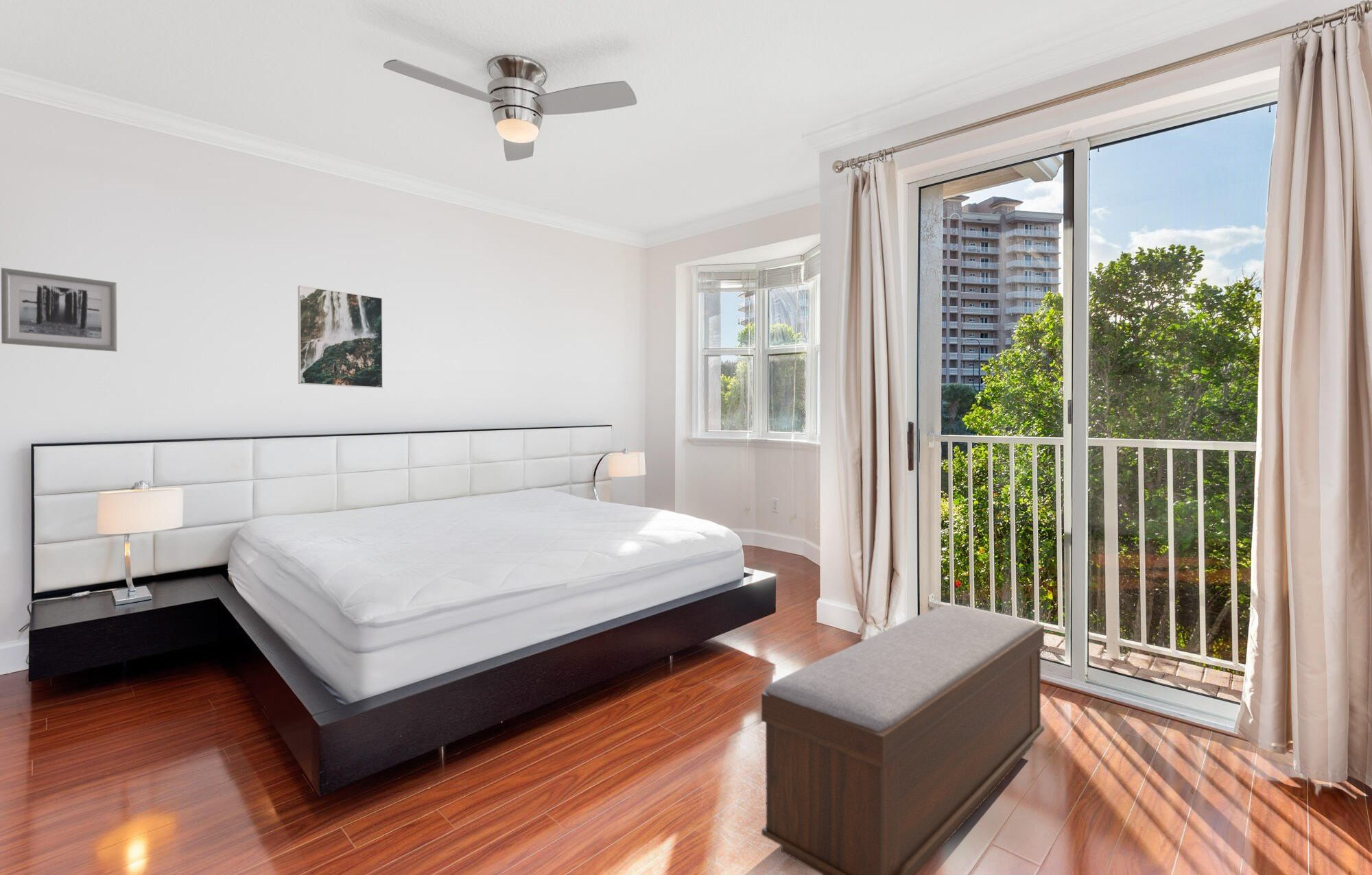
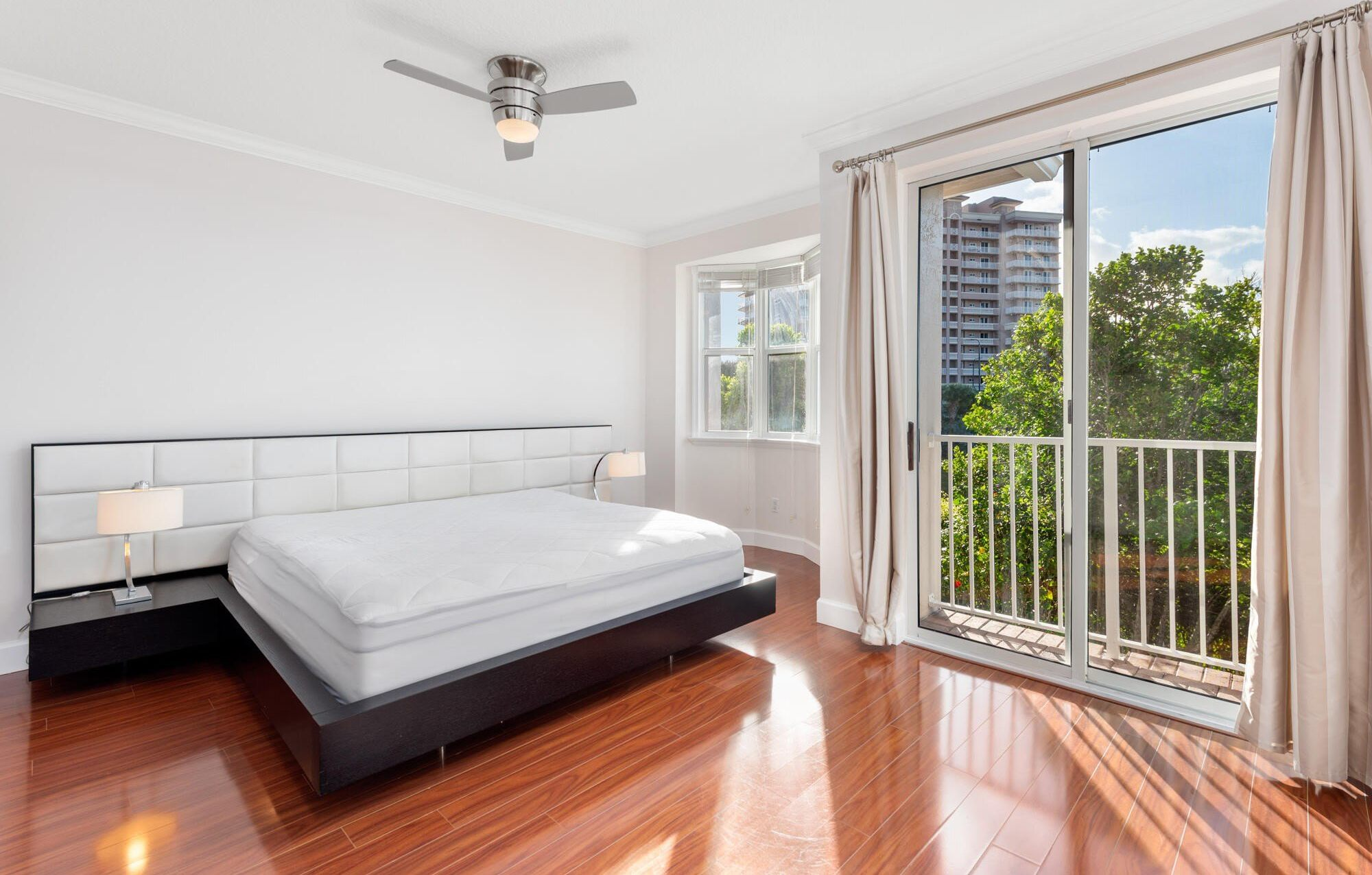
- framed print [297,285,383,389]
- bench [761,604,1045,875]
- wall art [1,267,118,352]
